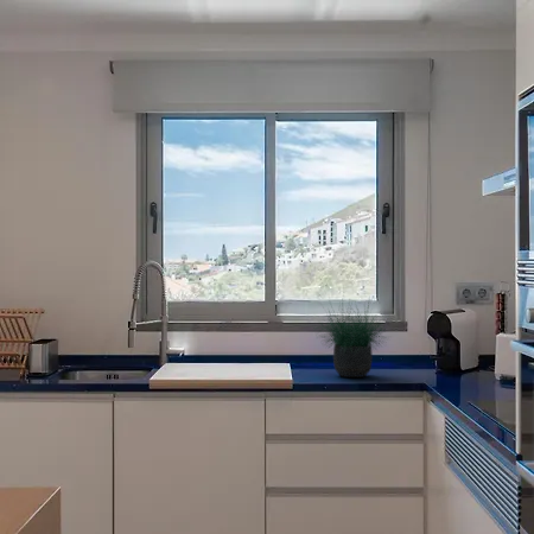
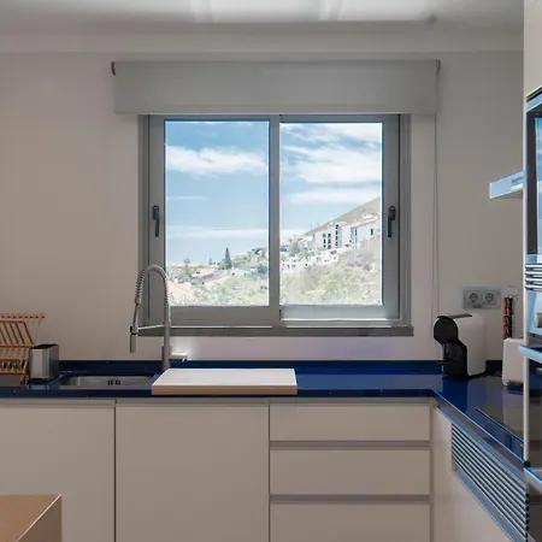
- potted plant [313,292,398,379]
